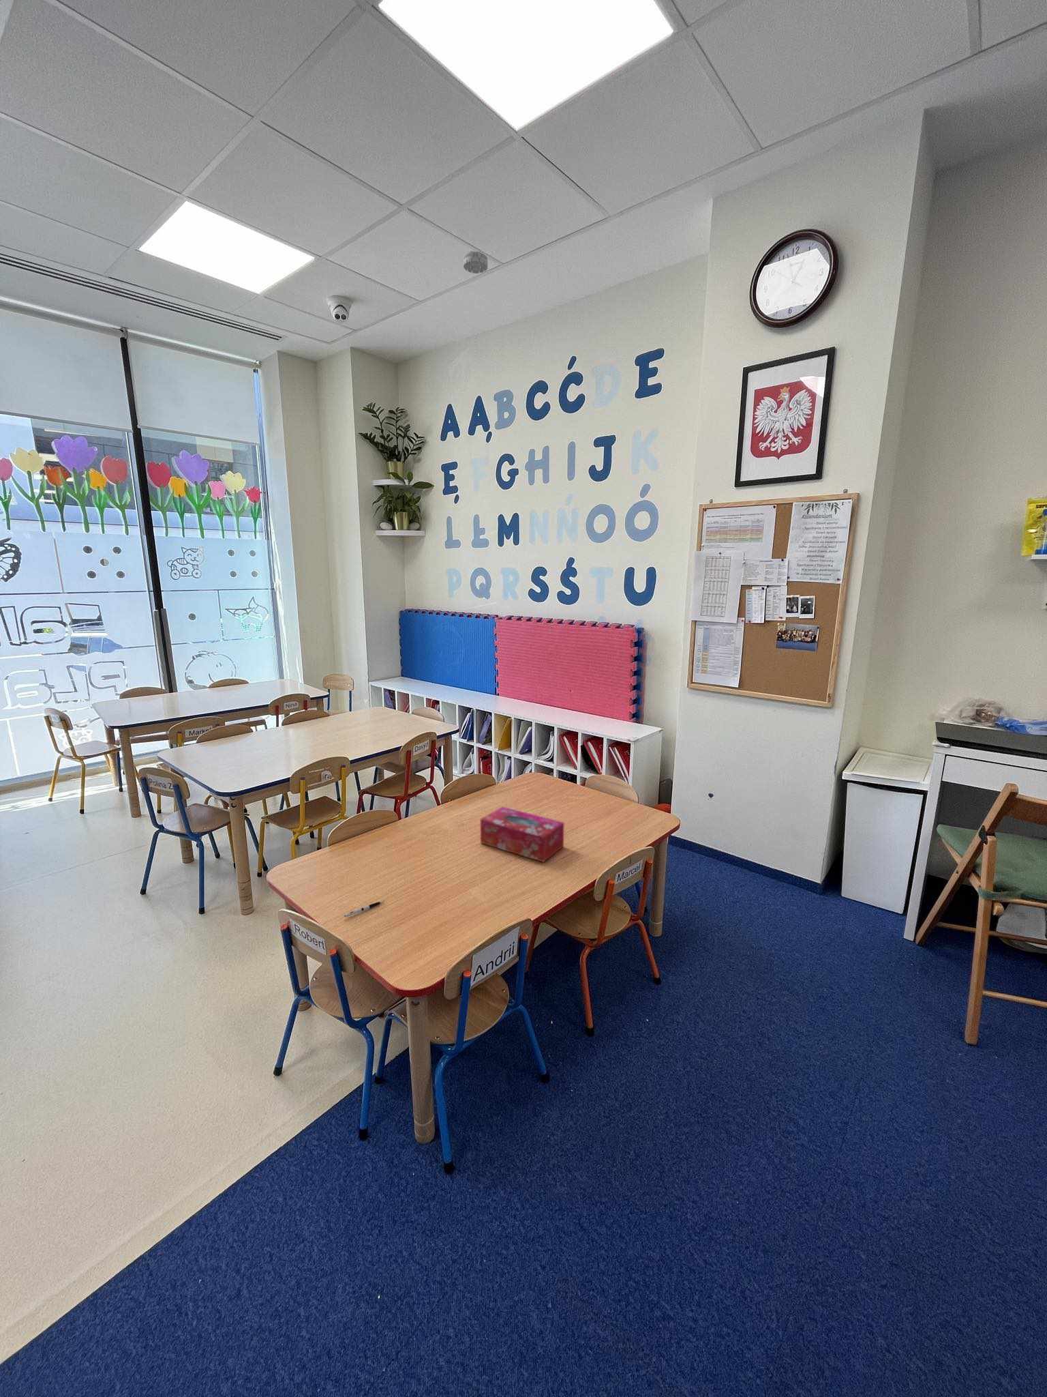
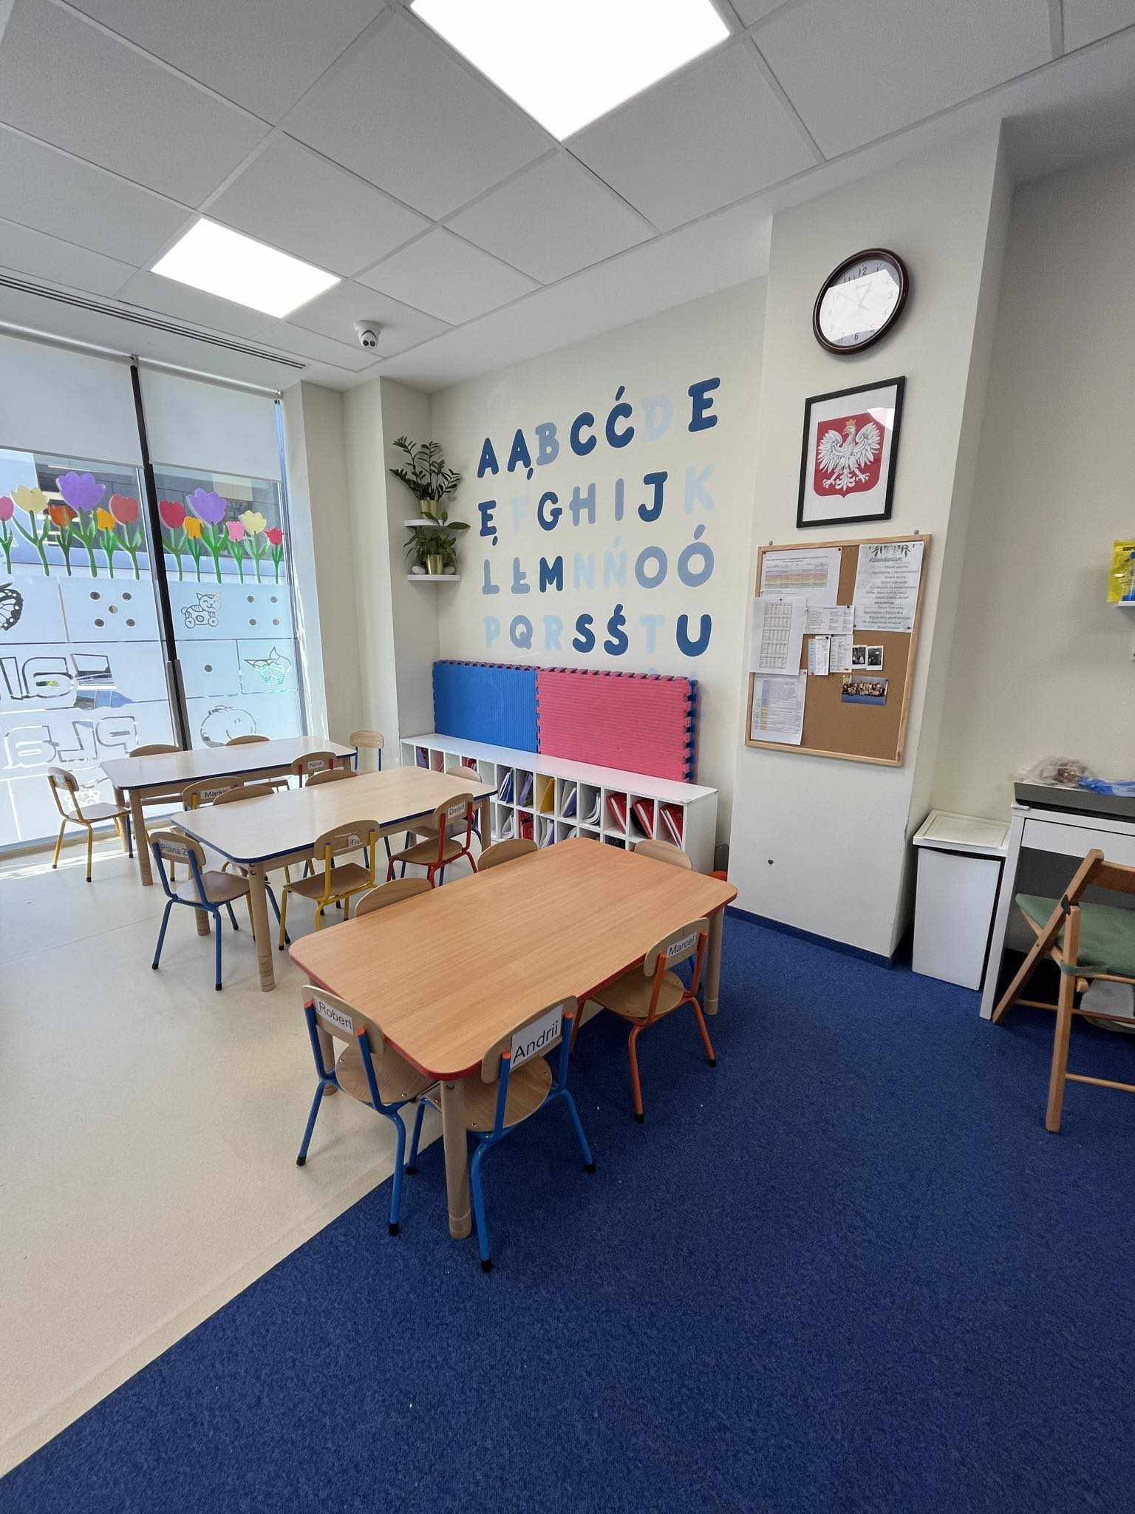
- pen [343,901,385,917]
- tissue box [480,806,565,862]
- smoke detector [463,251,488,274]
